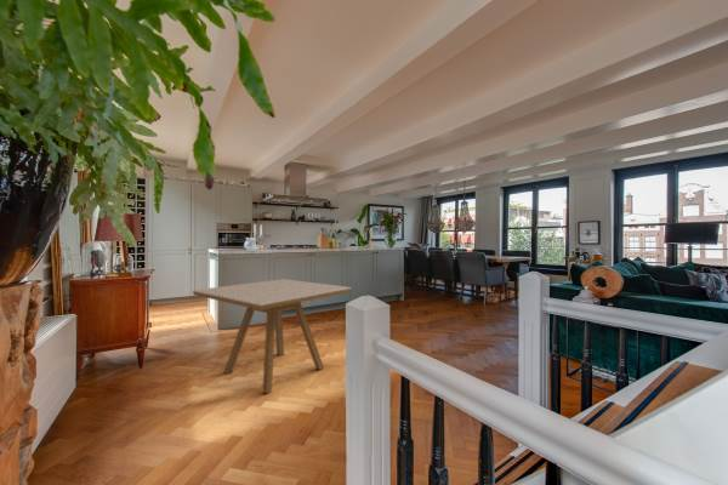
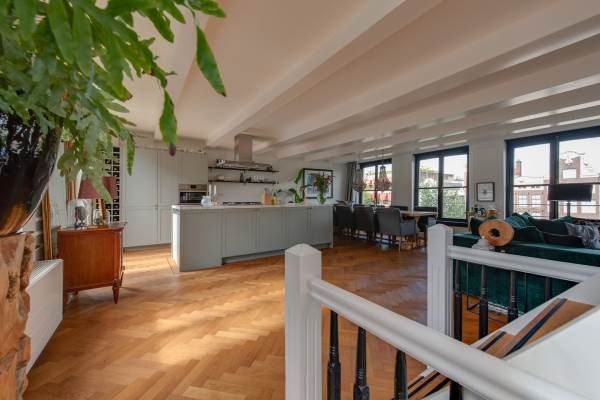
- dining table [192,278,352,394]
